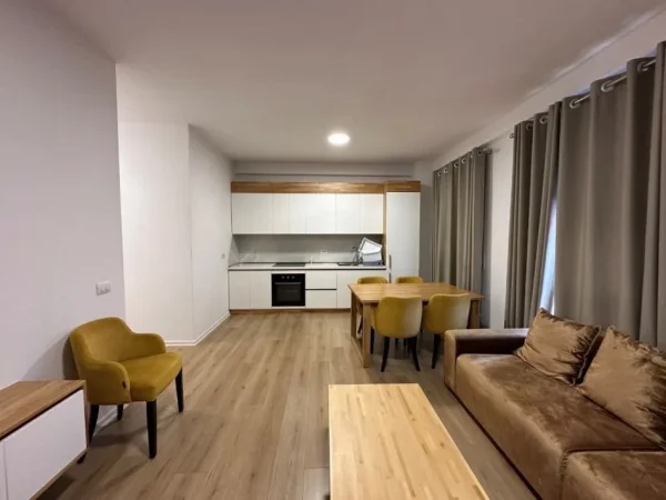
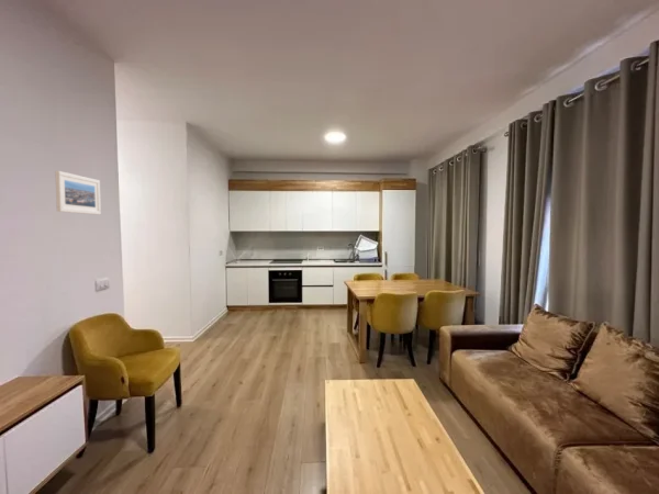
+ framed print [54,170,102,215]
